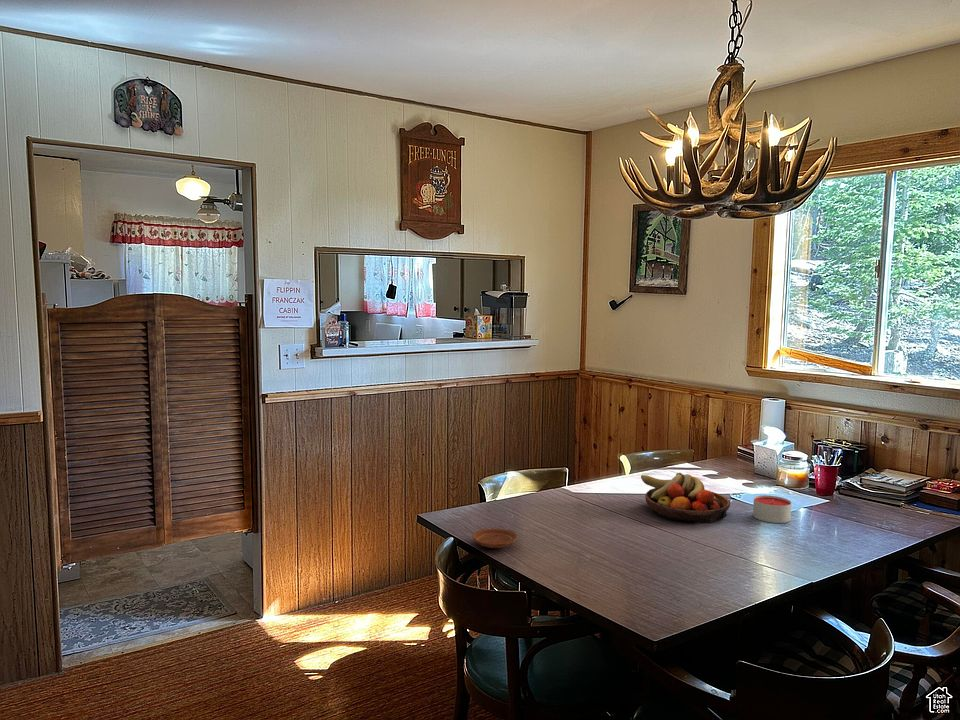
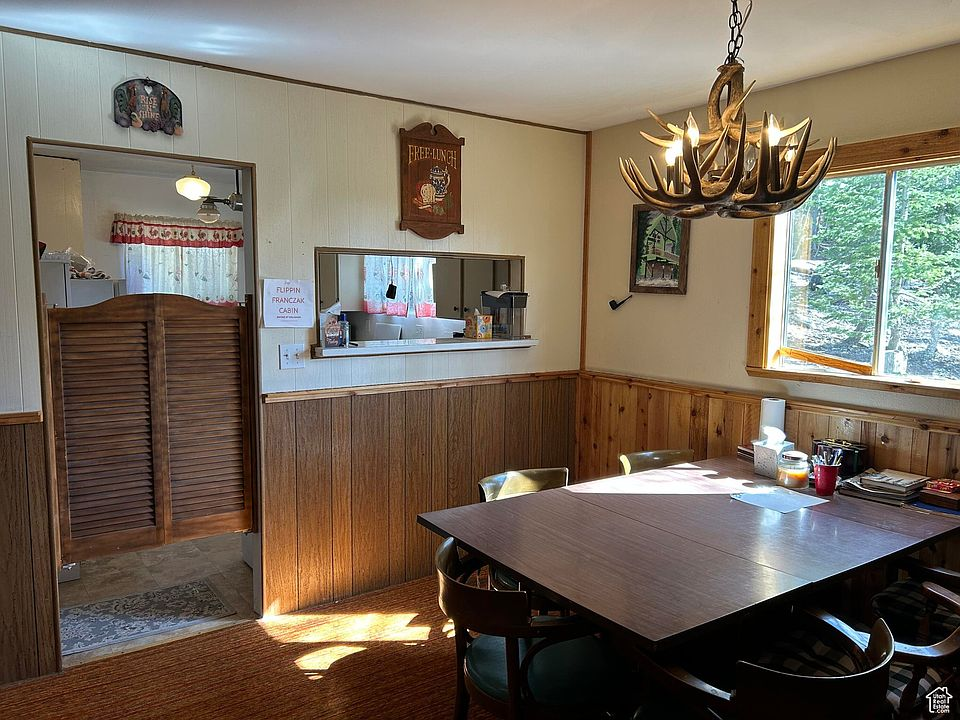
- fruit bowl [640,472,731,524]
- candle [752,494,792,524]
- plate [471,528,518,549]
